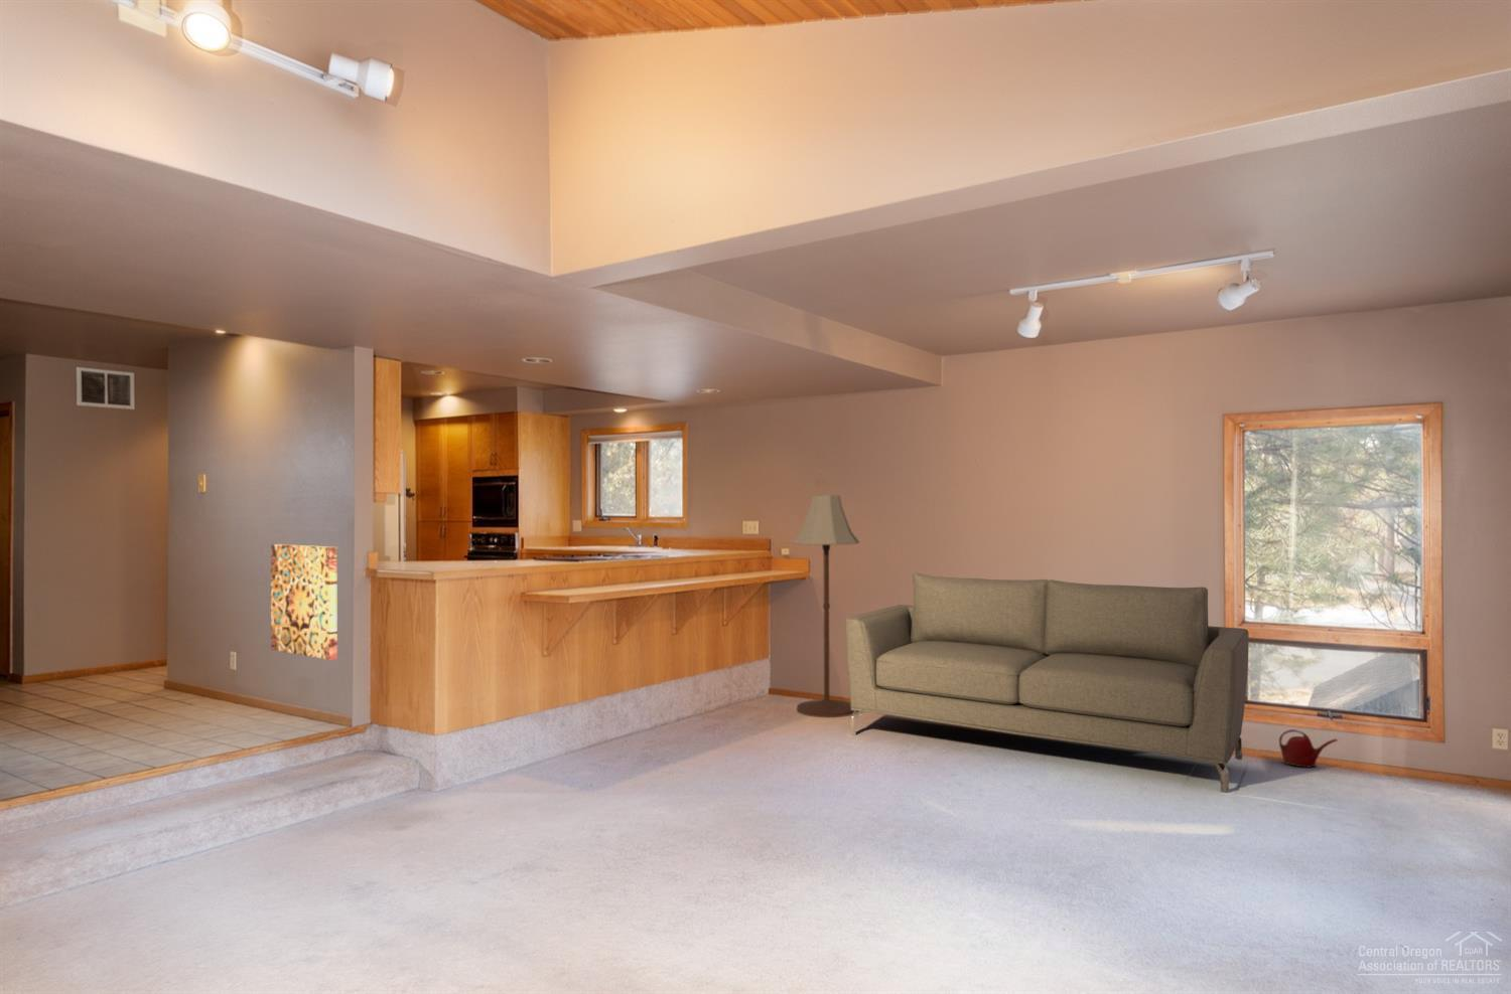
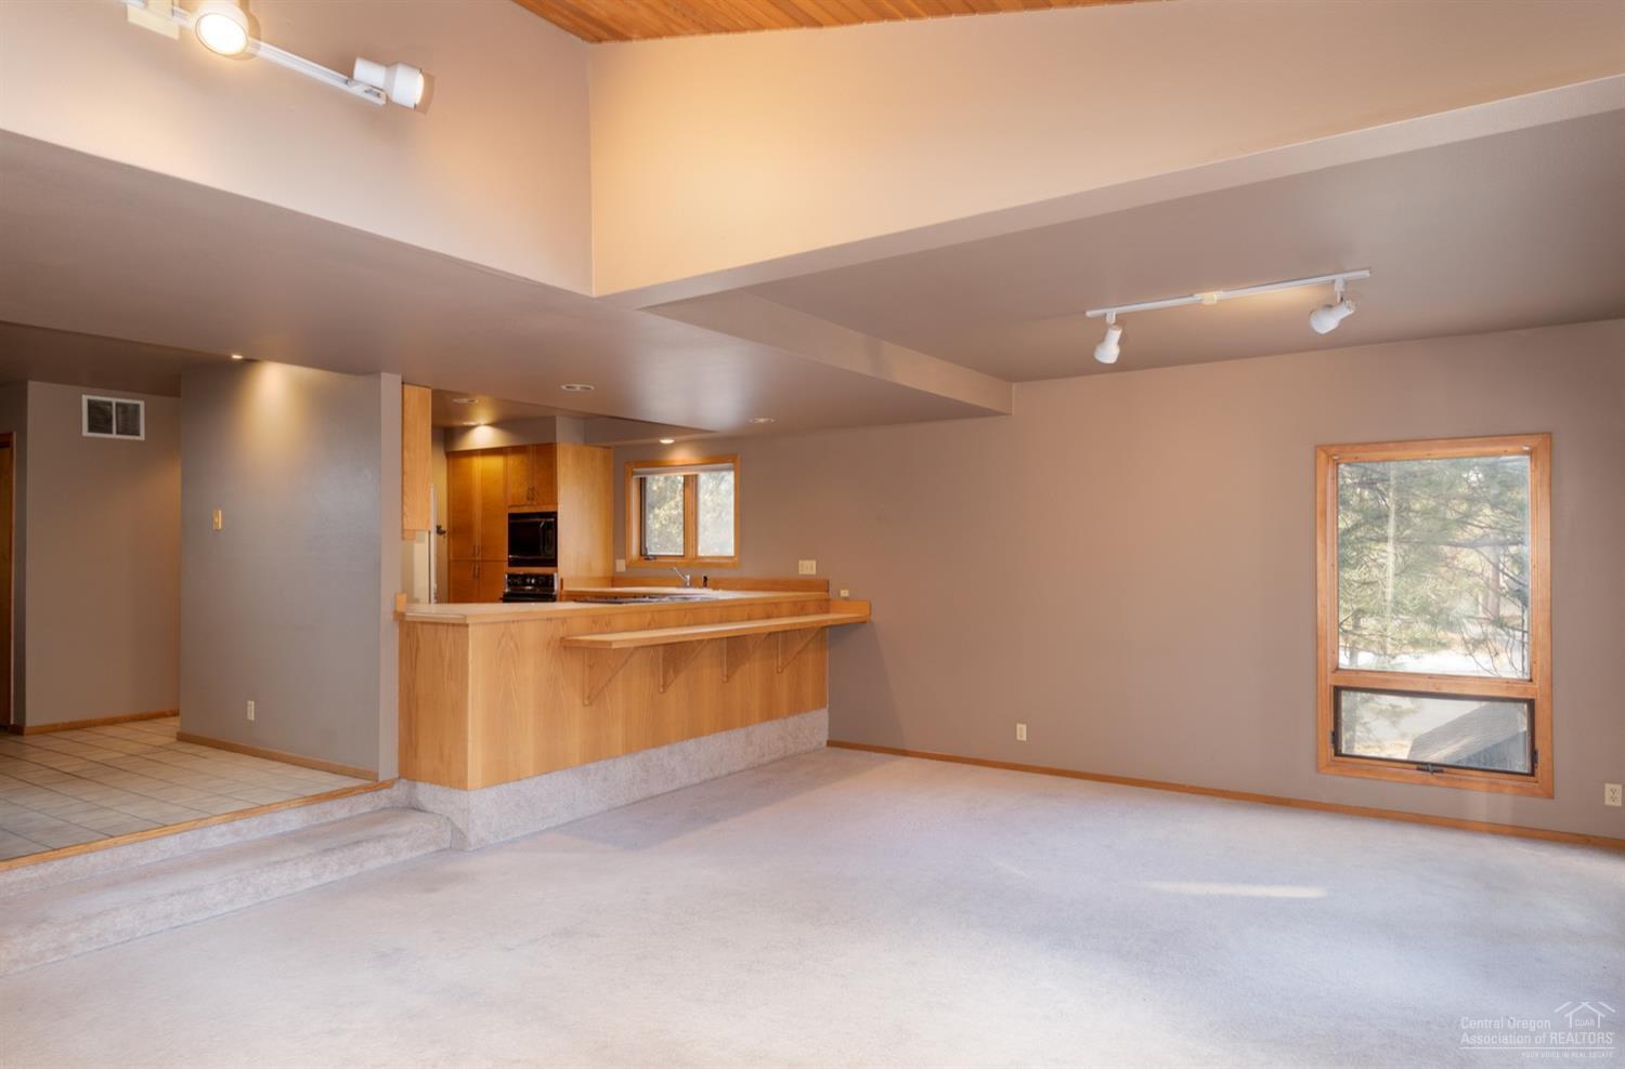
- wall art [270,544,339,661]
- floor lamp [792,494,860,719]
- sofa [844,571,1250,794]
- watering can [1278,729,1339,769]
